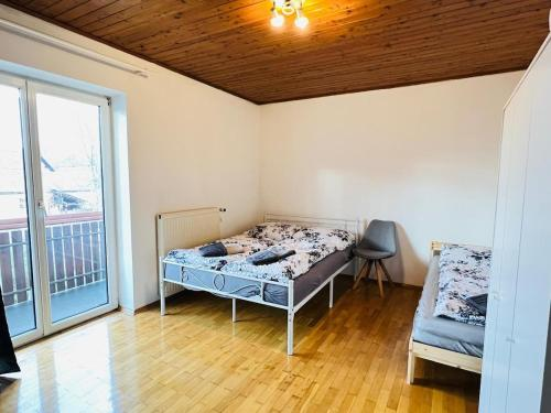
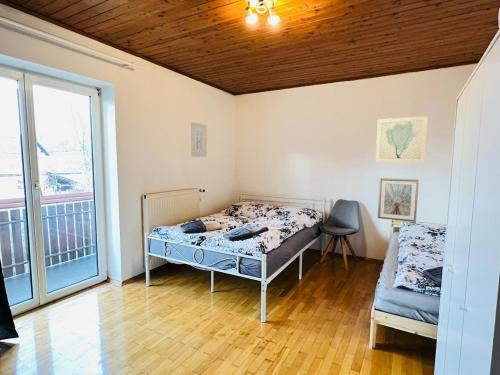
+ picture frame [377,177,420,223]
+ wall art [190,121,208,158]
+ wall art [375,115,429,163]
